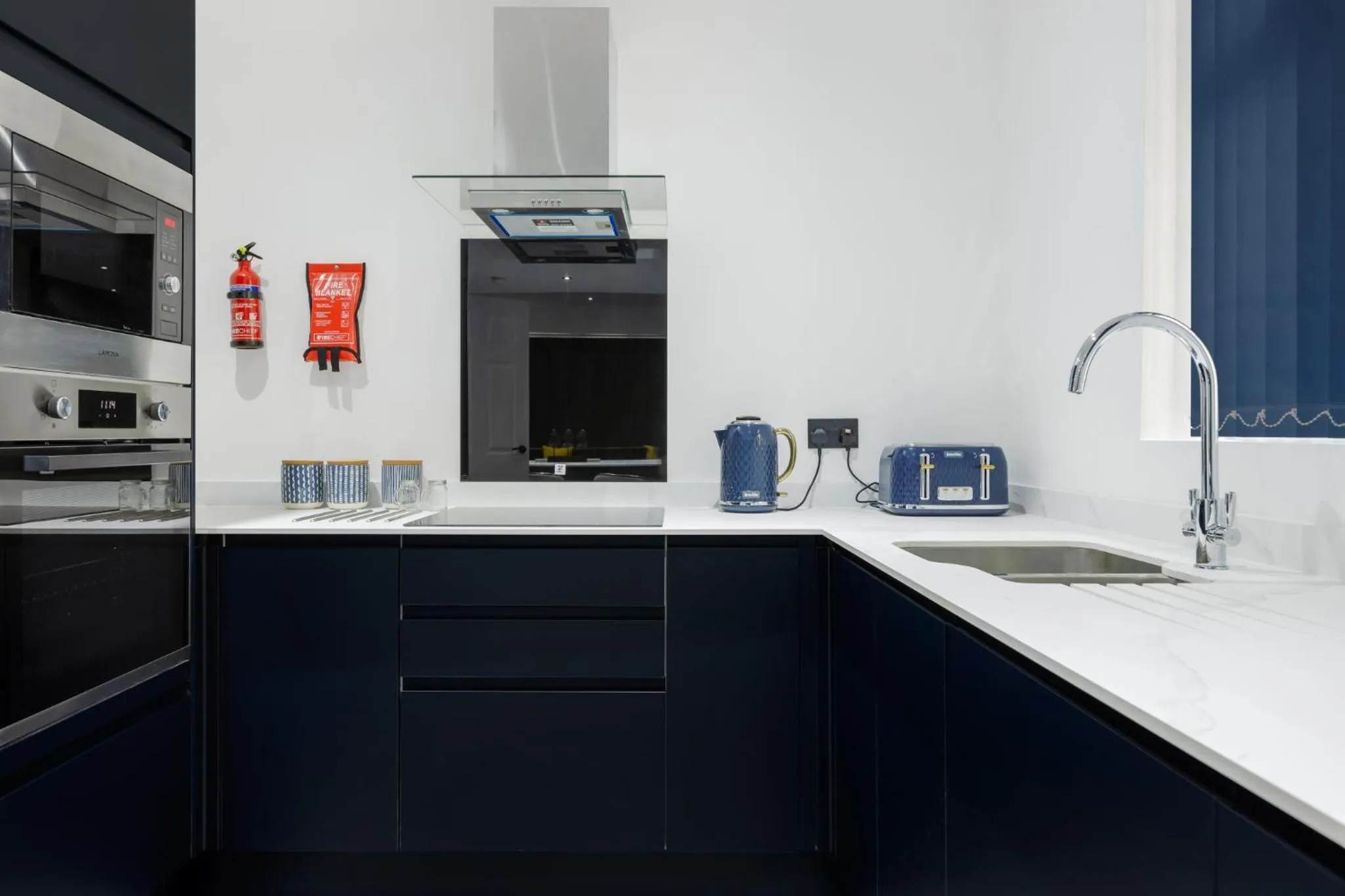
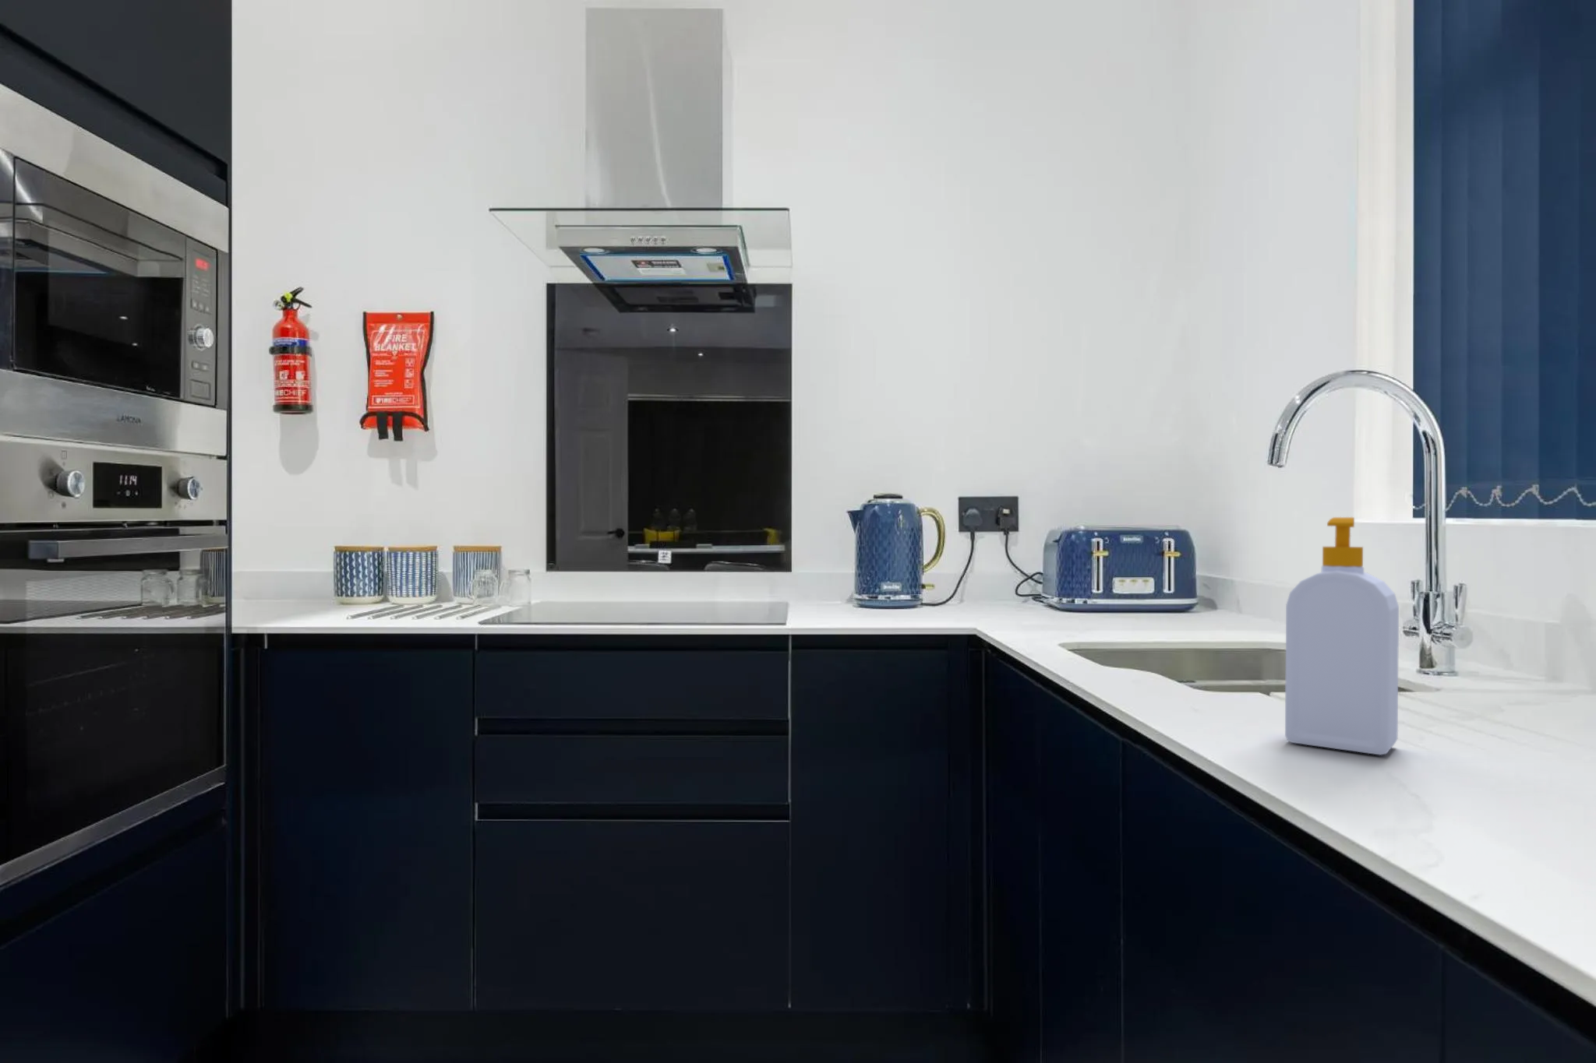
+ soap bottle [1284,516,1400,756]
